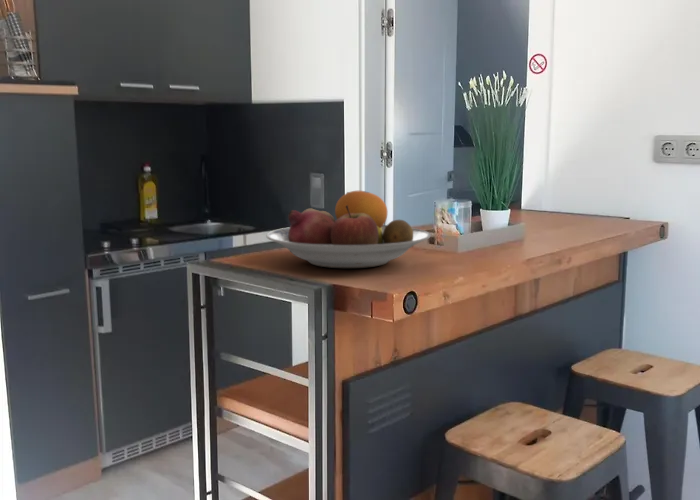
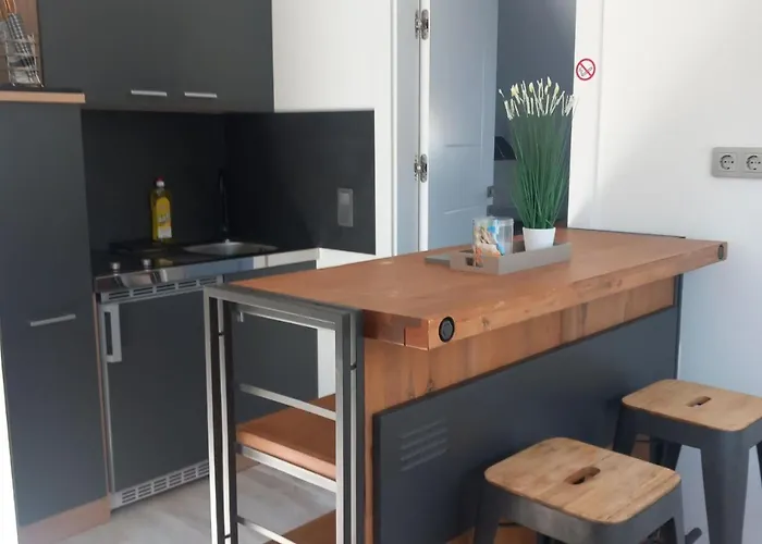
- fruit bowl [265,190,432,269]
